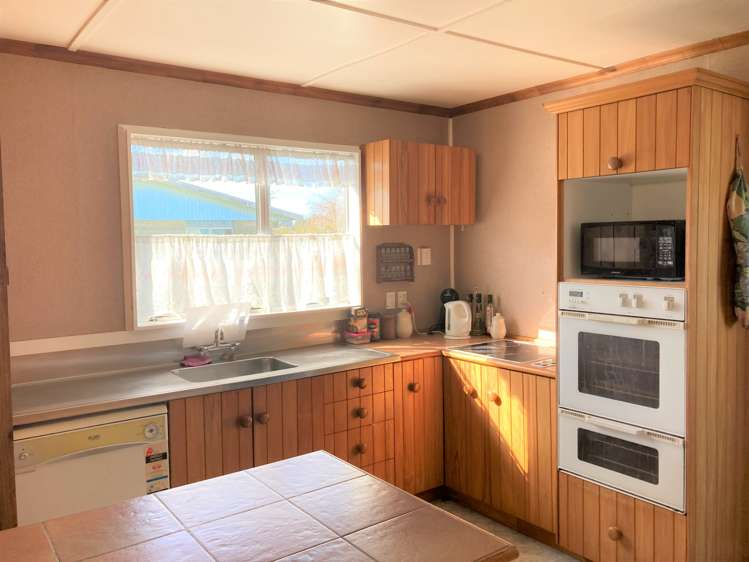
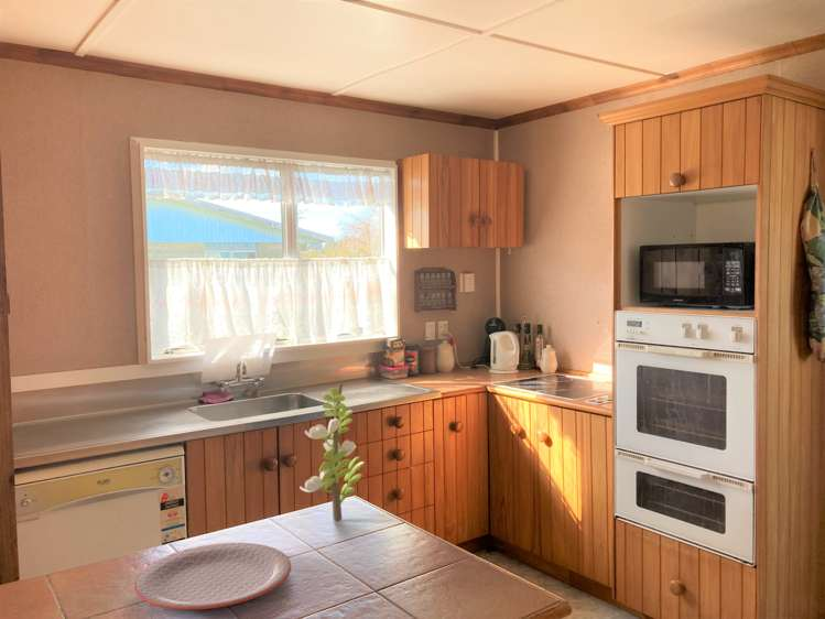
+ flower [298,382,366,522]
+ plate [133,542,292,611]
